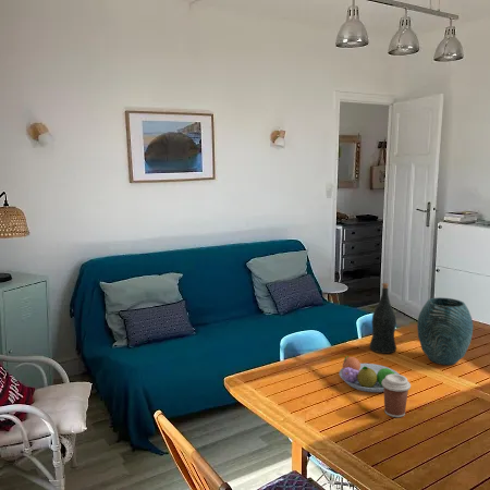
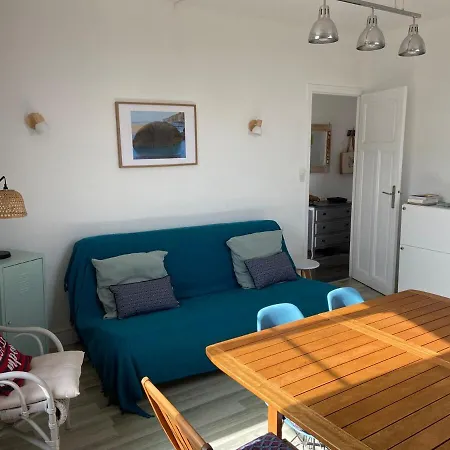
- coffee cup [381,373,412,418]
- vase [416,296,474,366]
- wine bottle [368,282,397,355]
- fruit bowl [339,355,401,393]
